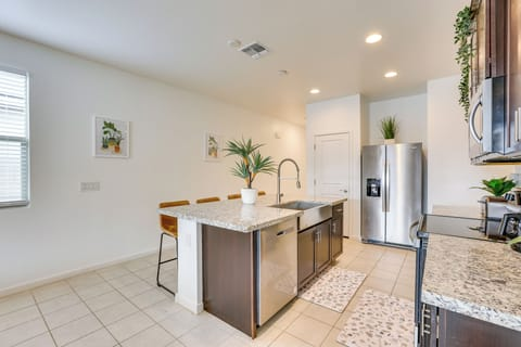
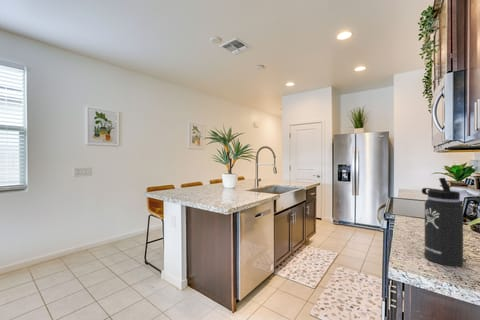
+ thermos bottle [421,177,464,268]
